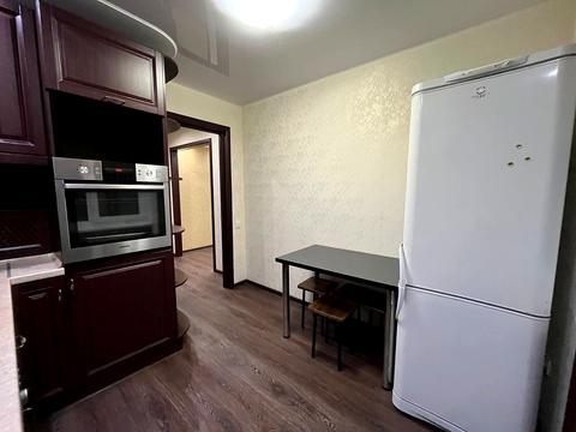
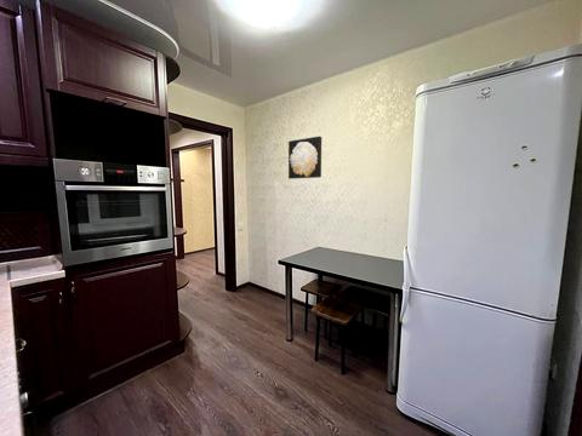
+ wall art [287,136,323,180]
